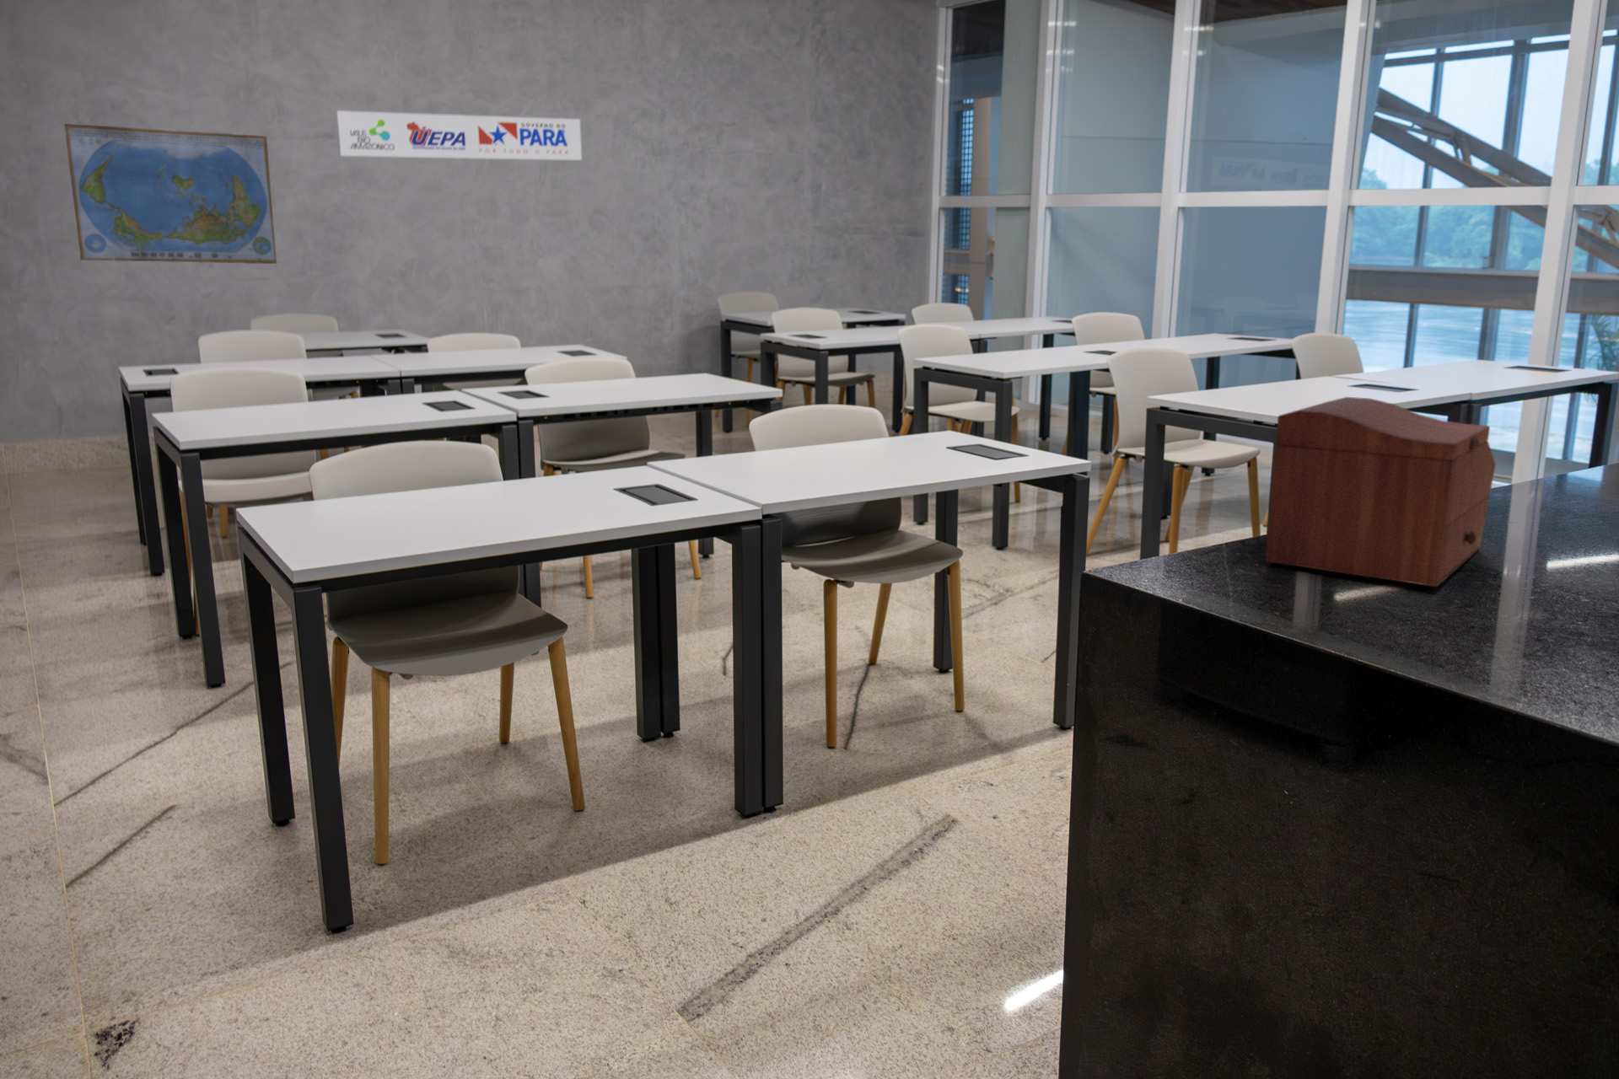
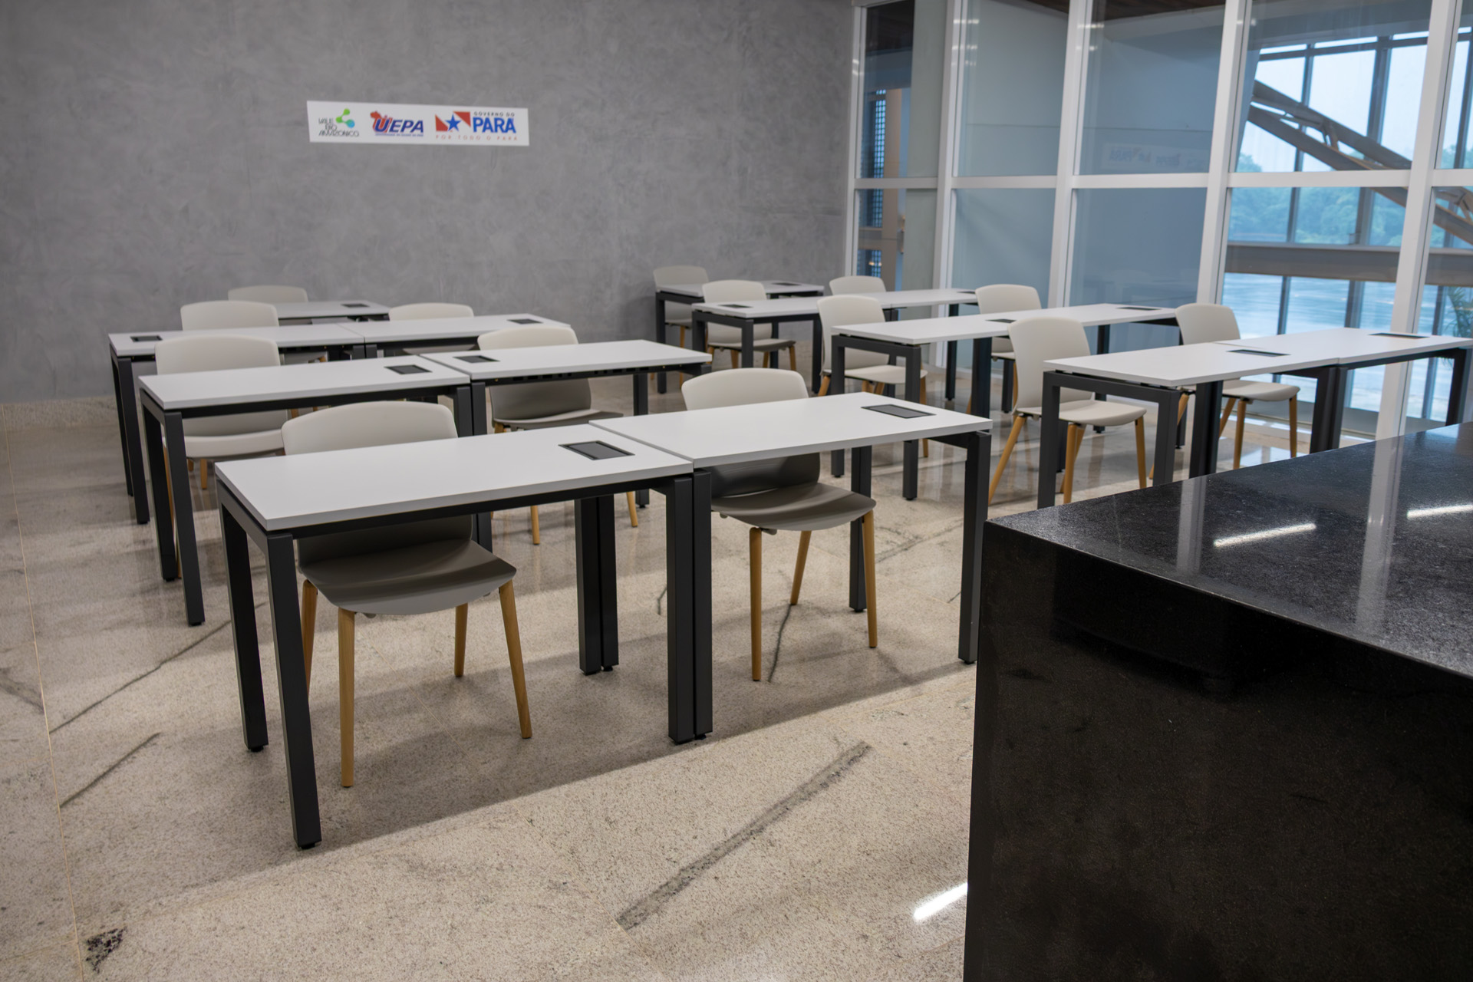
- world map [63,123,277,265]
- sewing box [1265,396,1497,588]
